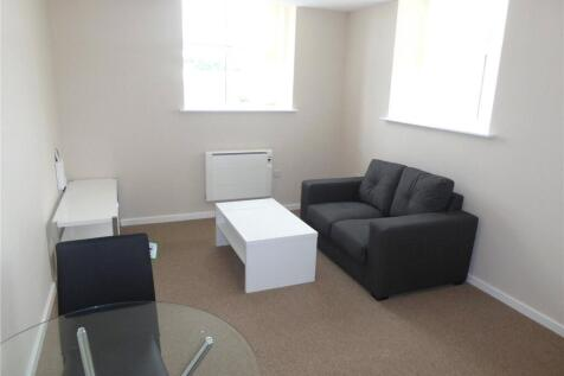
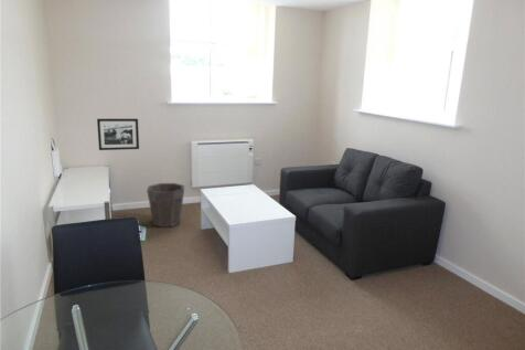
+ waste bin [146,182,185,229]
+ picture frame [96,118,140,151]
